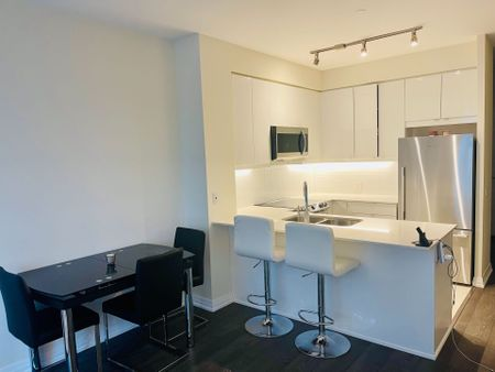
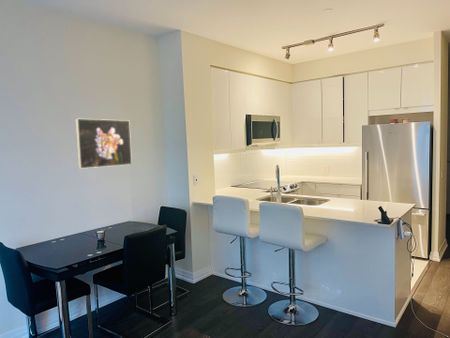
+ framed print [75,118,133,170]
